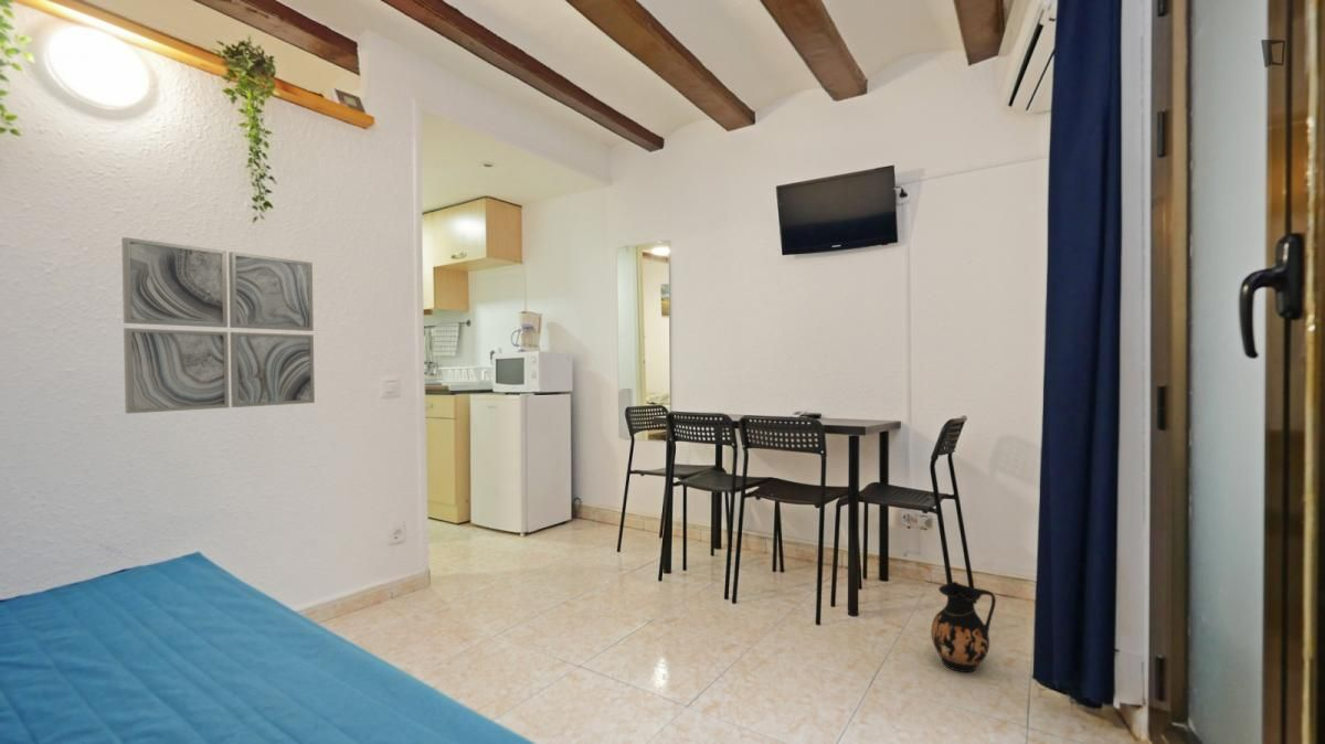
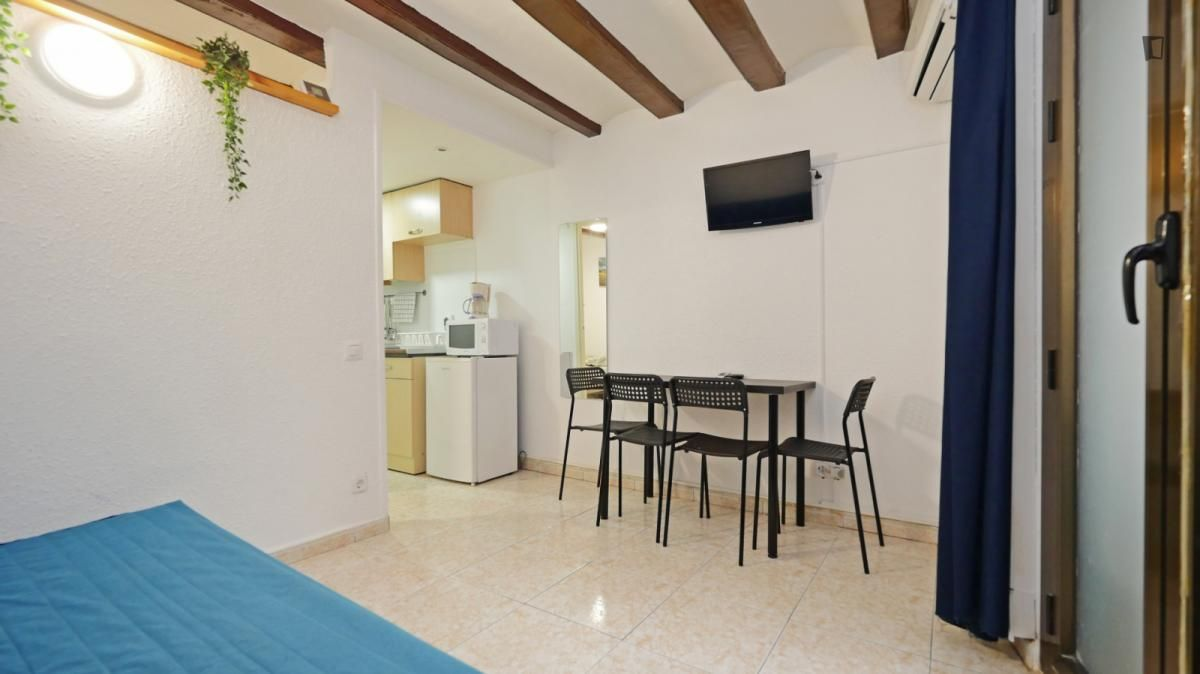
- wall art [120,236,316,415]
- ceramic jug [930,581,997,673]
